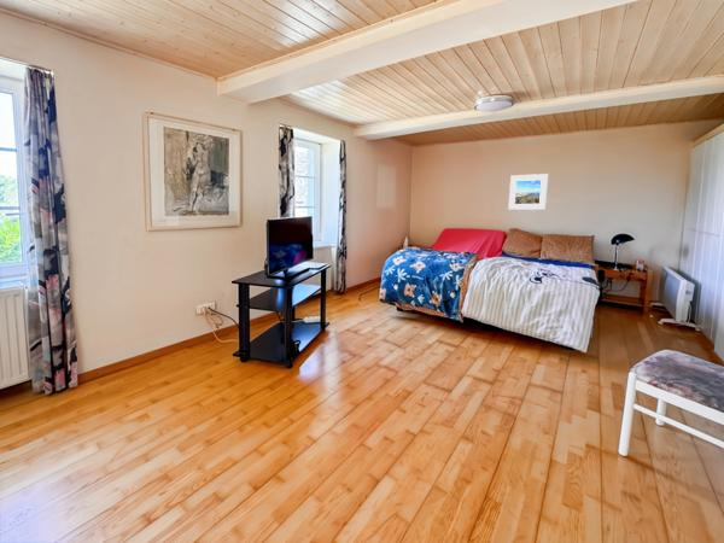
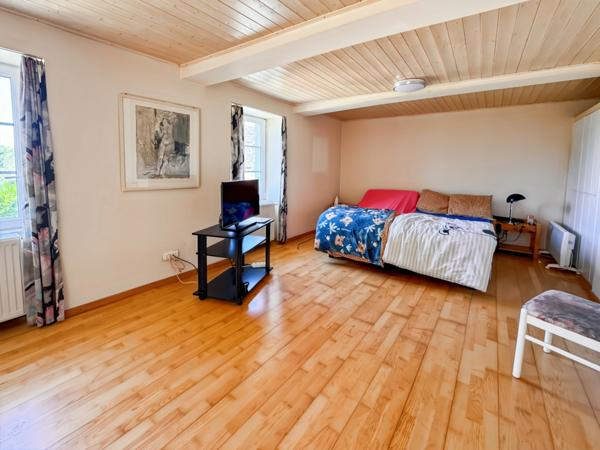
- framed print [507,173,549,211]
